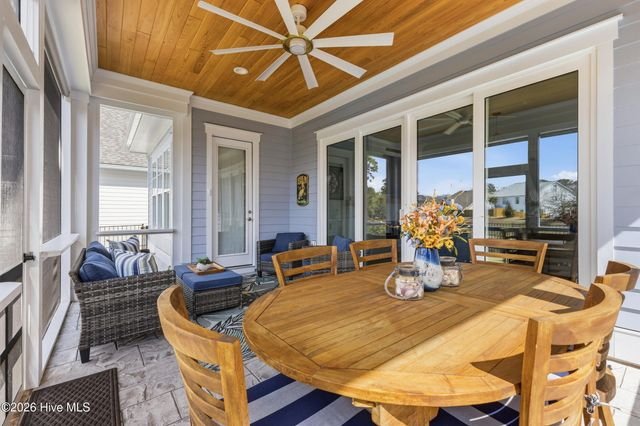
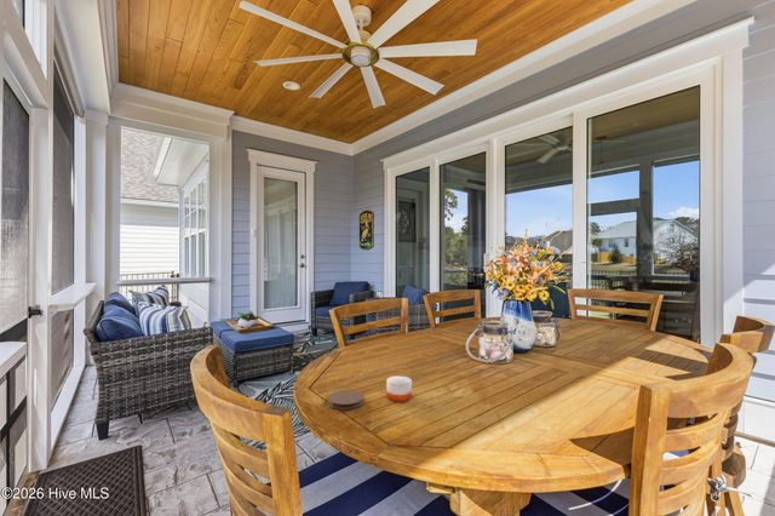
+ coaster [327,389,364,411]
+ candle [385,374,413,402]
